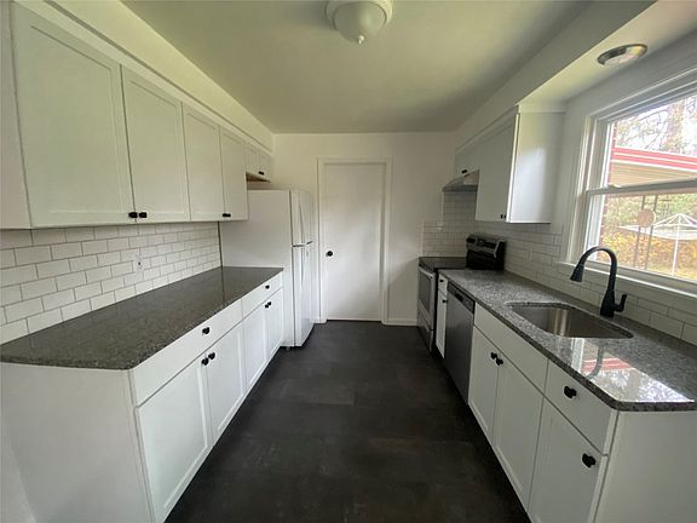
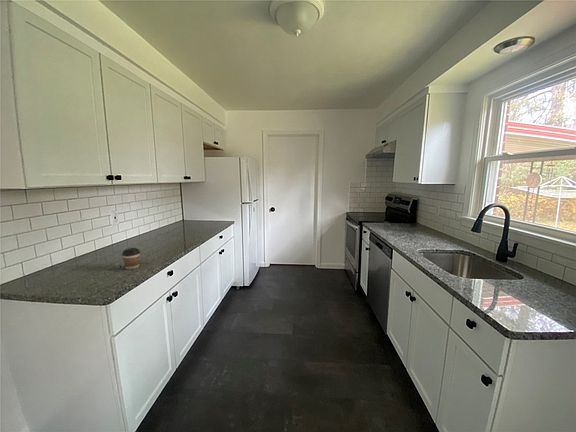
+ coffee cup [121,247,141,270]
